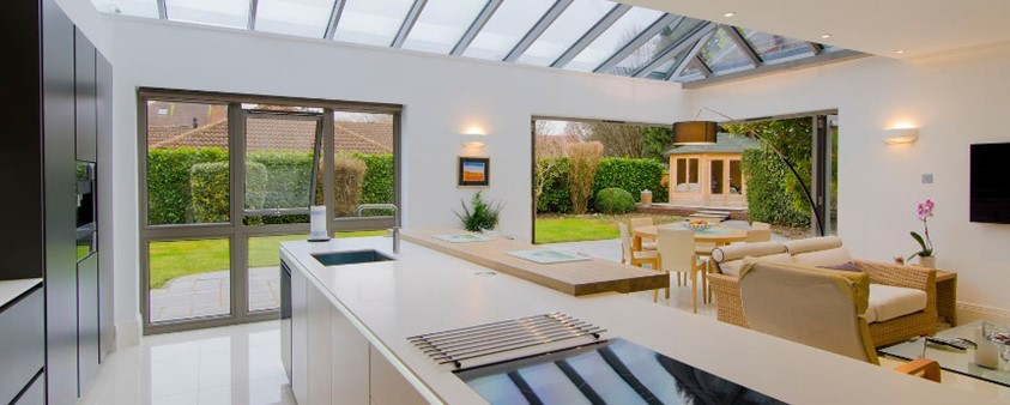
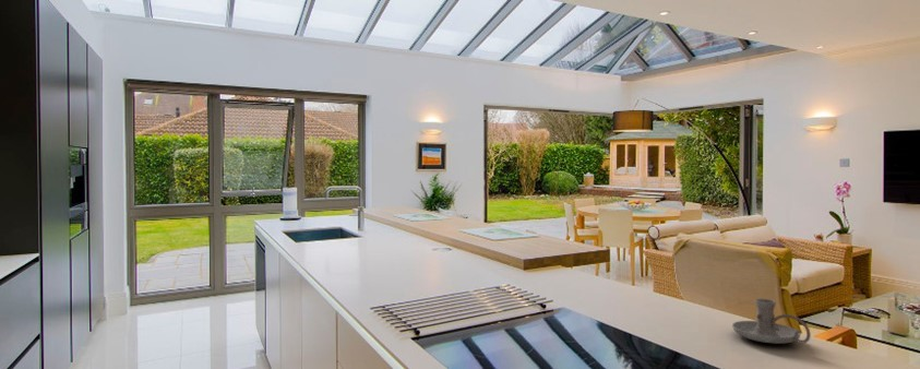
+ candle holder [731,298,812,345]
